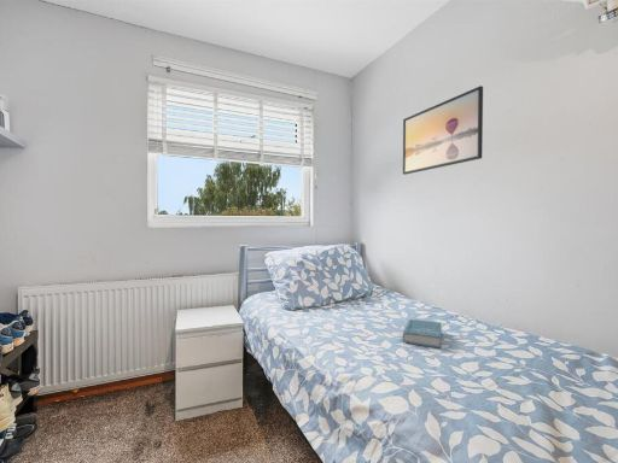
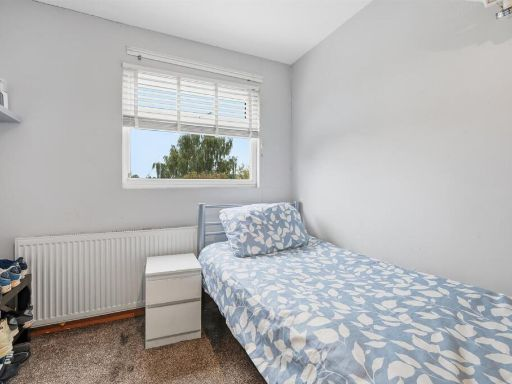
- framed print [402,84,484,176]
- book [402,318,443,350]
